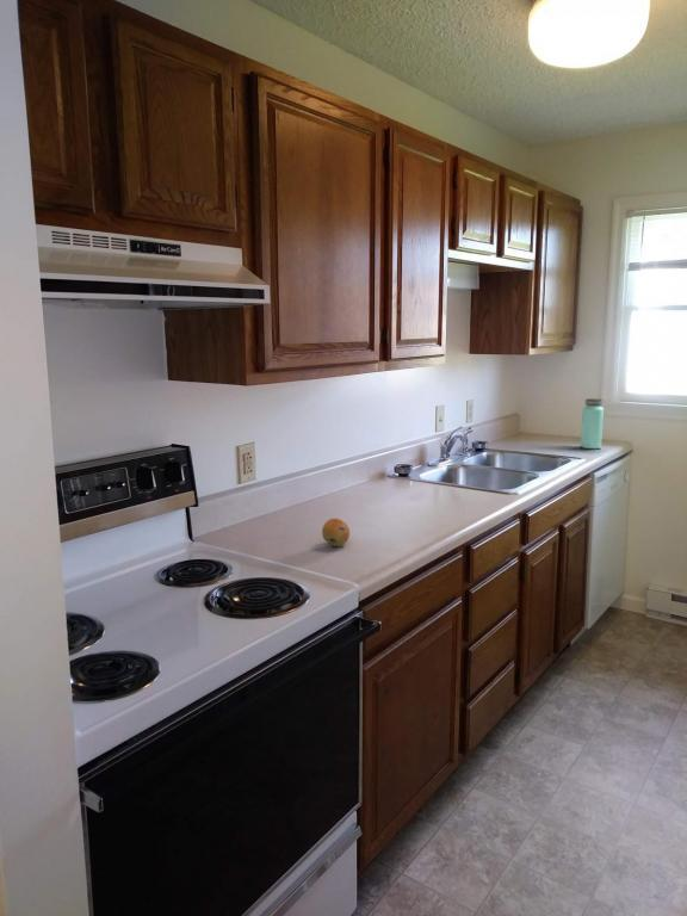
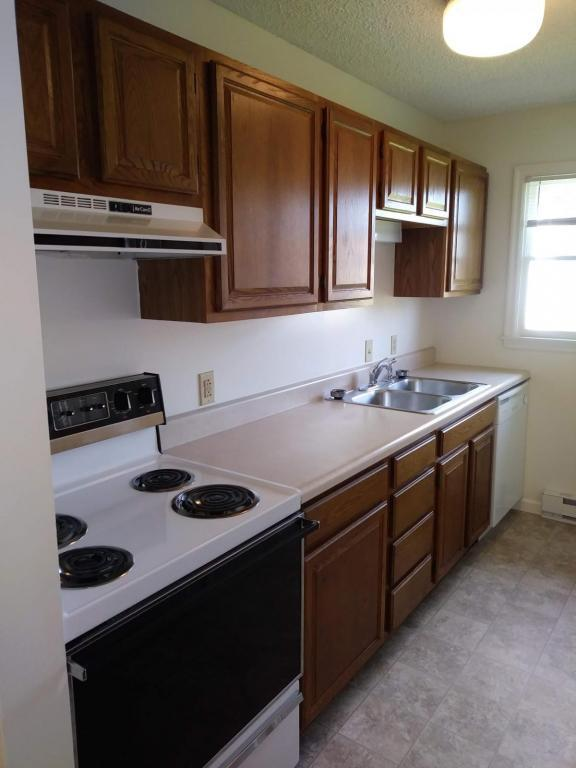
- bottle [580,397,605,450]
- fruit [321,518,351,547]
